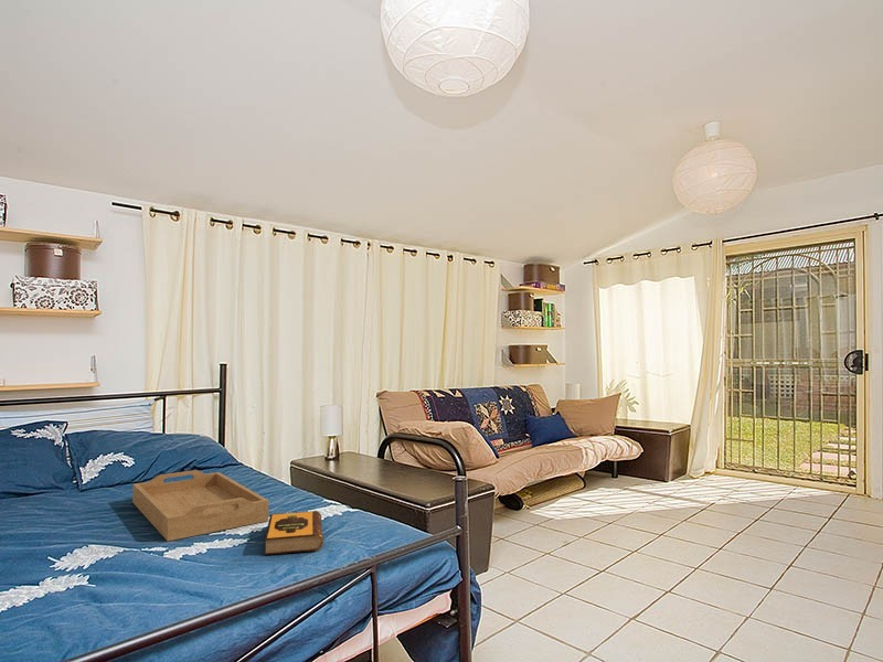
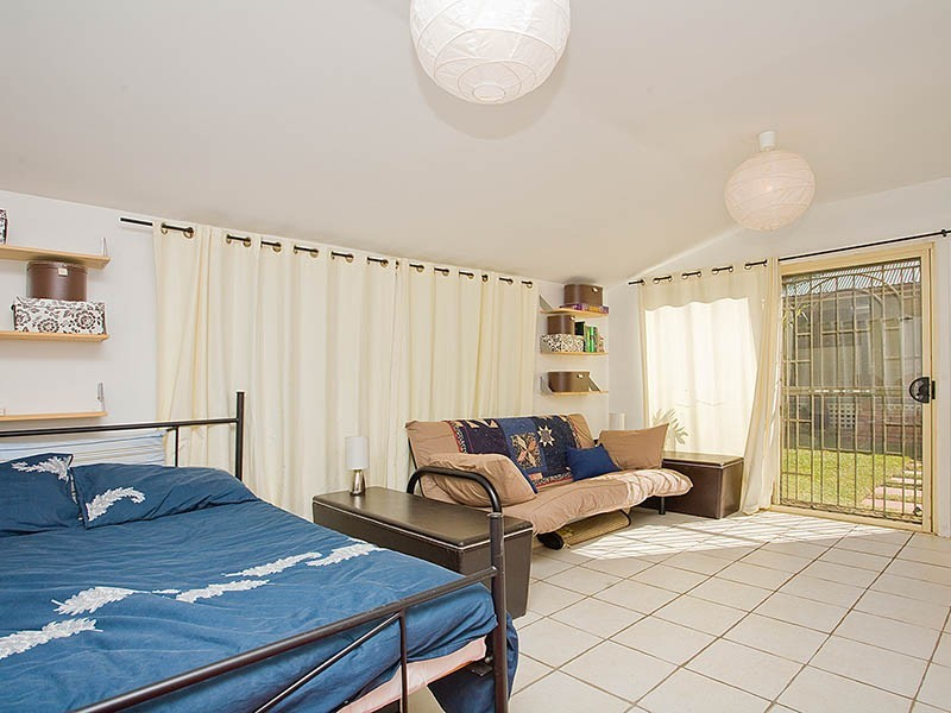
- serving tray [131,469,269,542]
- hardback book [264,510,325,556]
